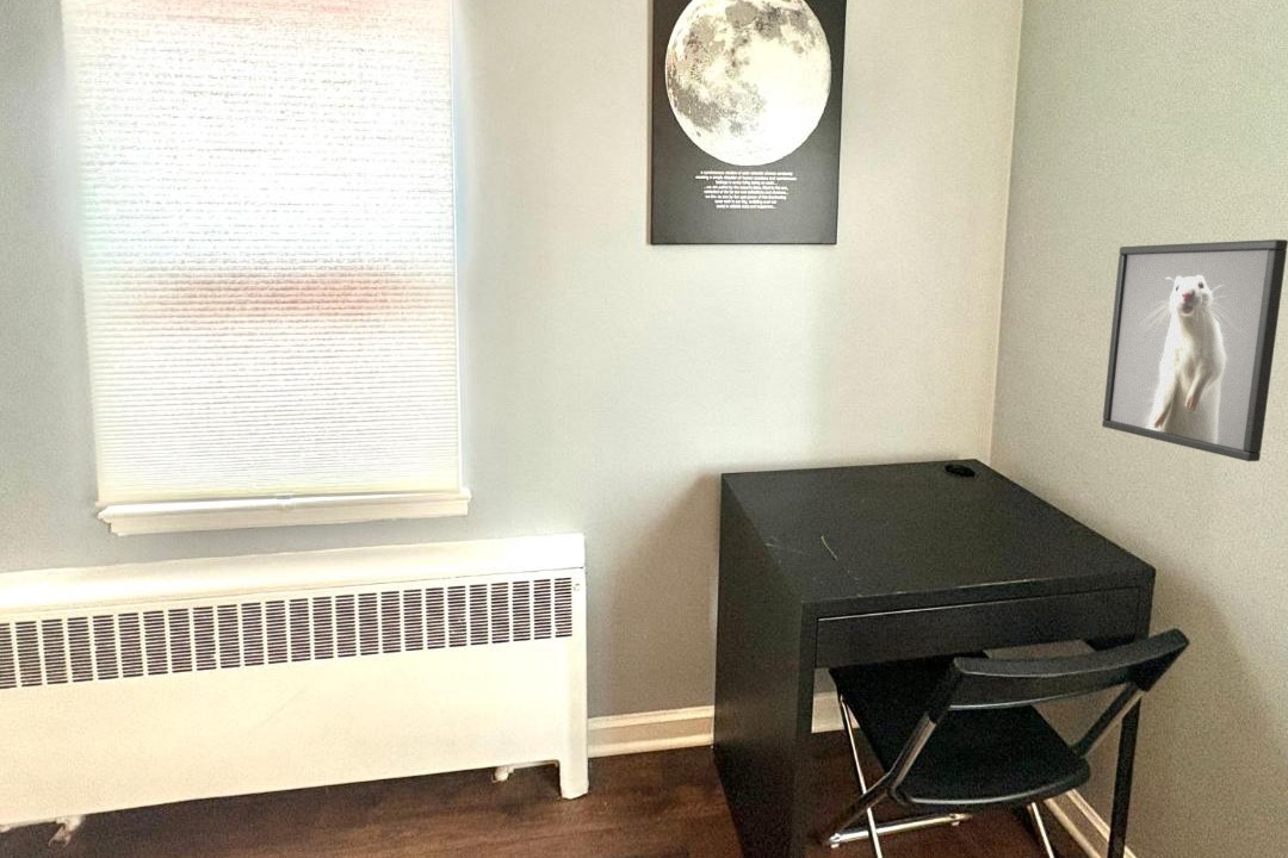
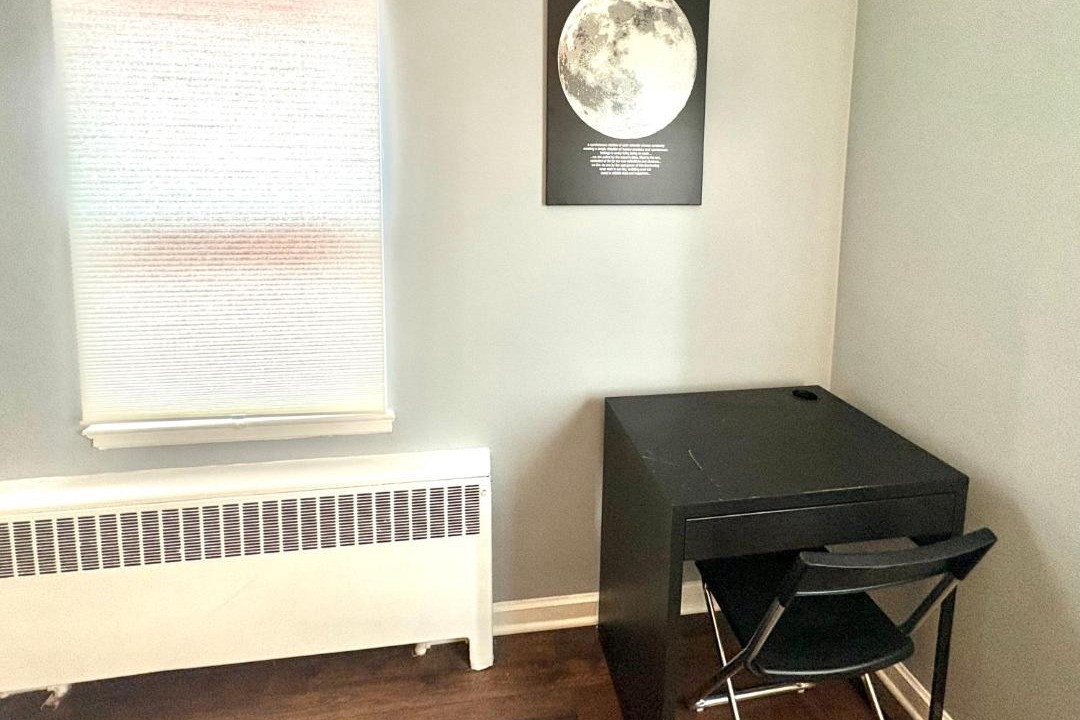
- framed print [1101,238,1288,462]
